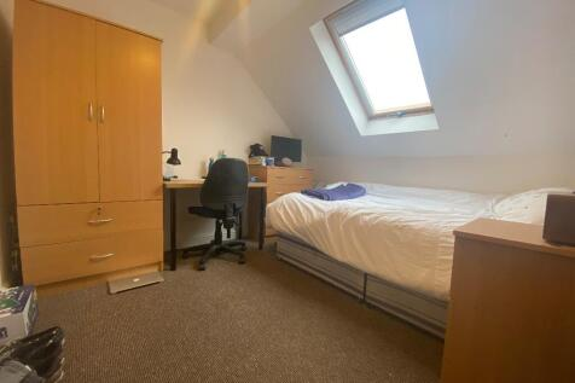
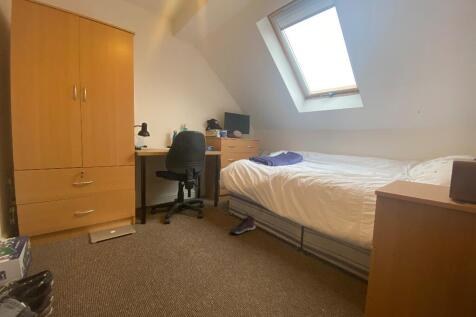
+ sneaker [230,213,256,235]
